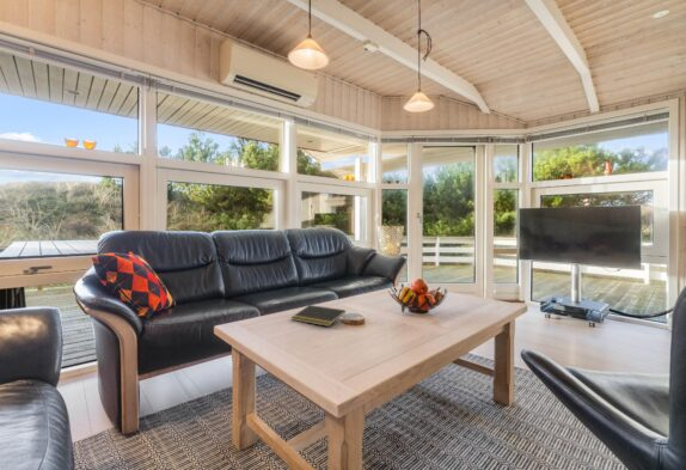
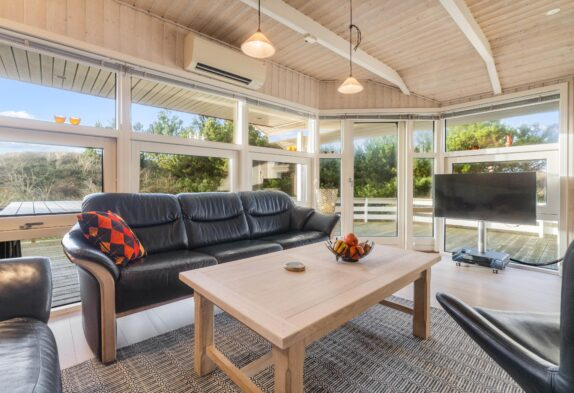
- notepad [290,304,347,328]
